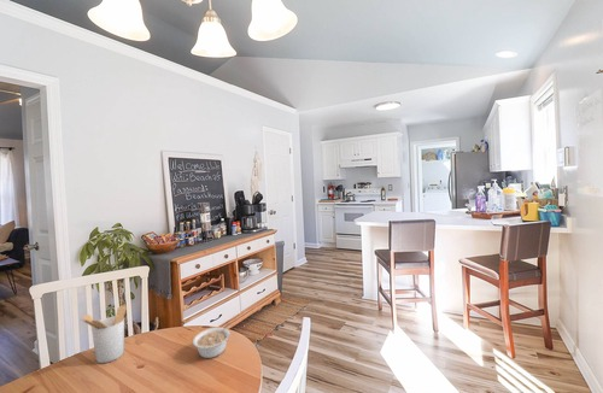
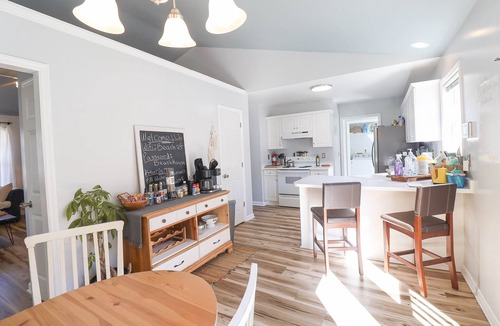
- utensil holder [80,304,128,364]
- legume [192,321,232,359]
